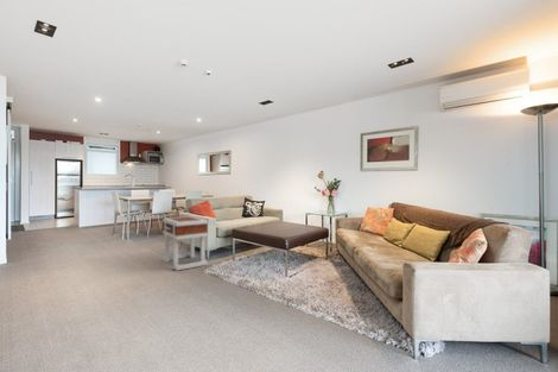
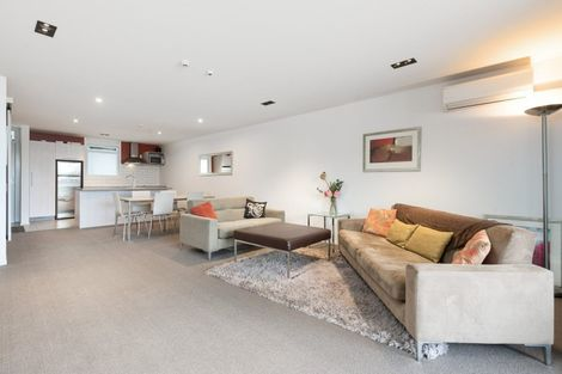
- side table [161,215,209,271]
